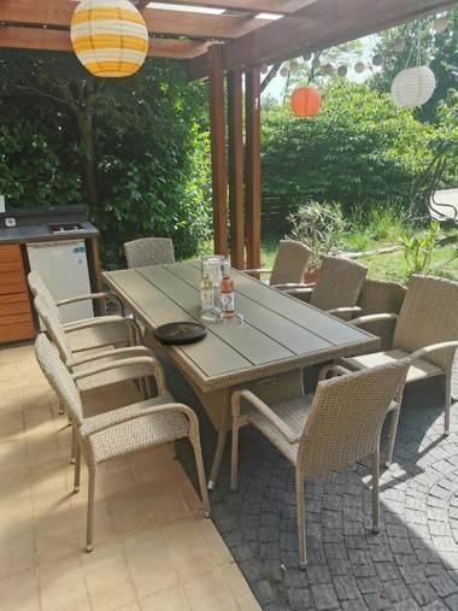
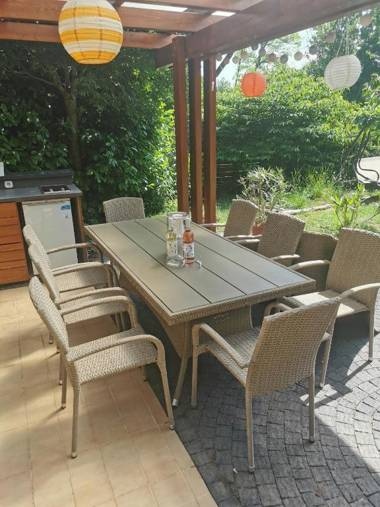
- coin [152,321,209,345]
